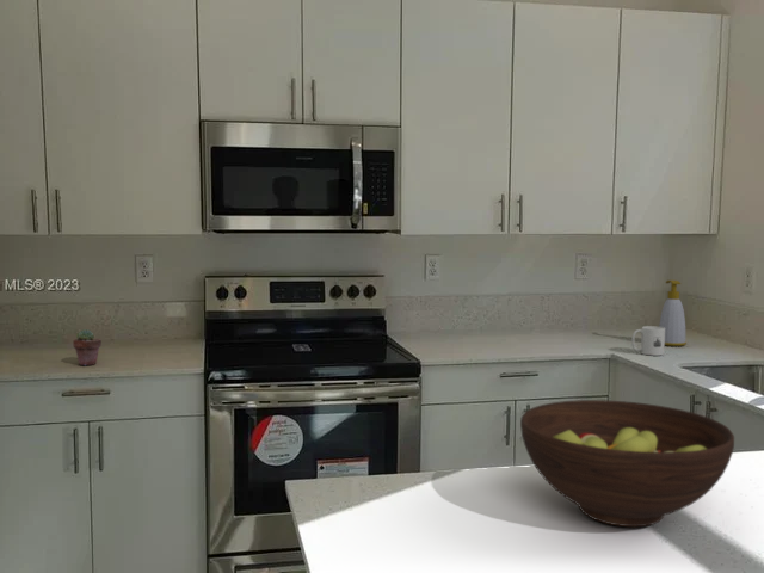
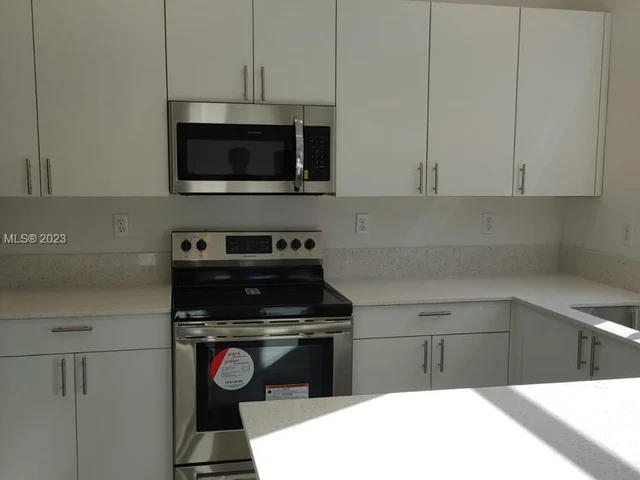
- potted succulent [72,328,103,366]
- soap bottle [658,279,688,347]
- mug [630,325,666,357]
- fruit bowl [519,399,735,528]
